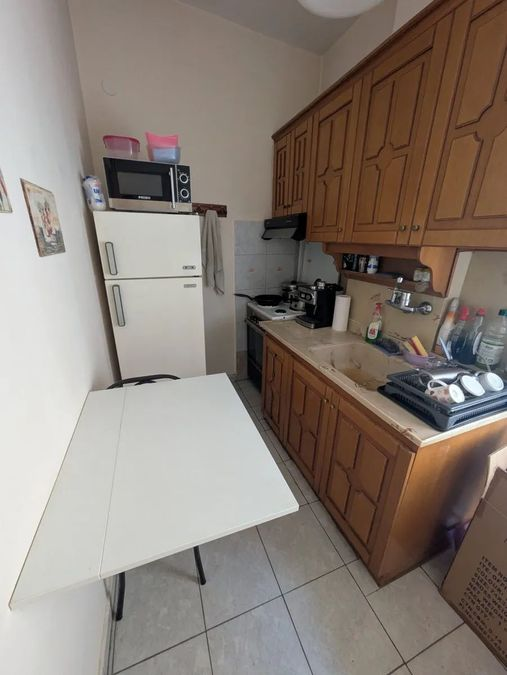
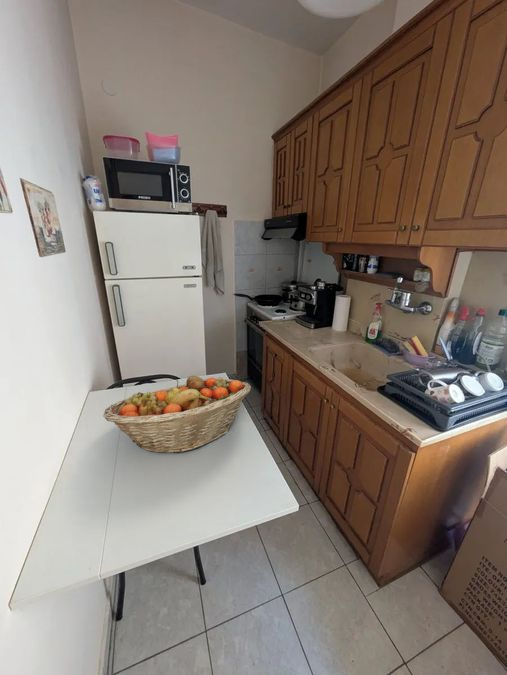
+ fruit basket [102,375,252,454]
